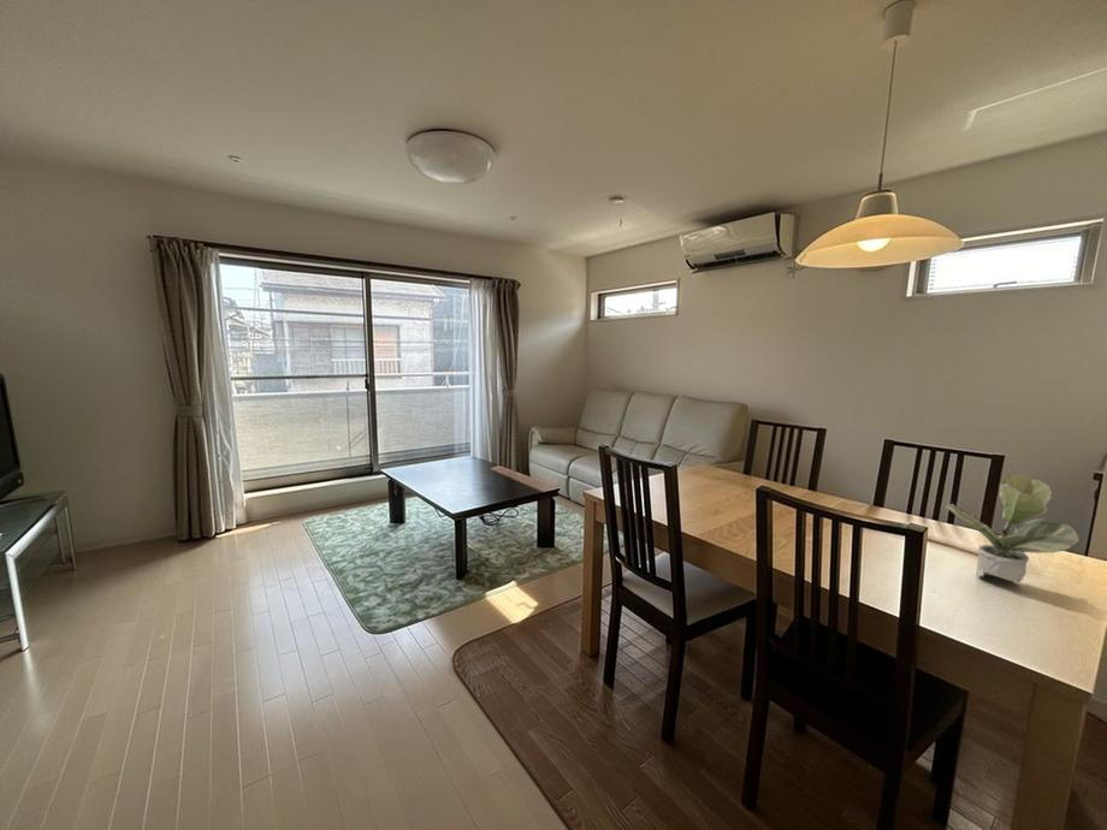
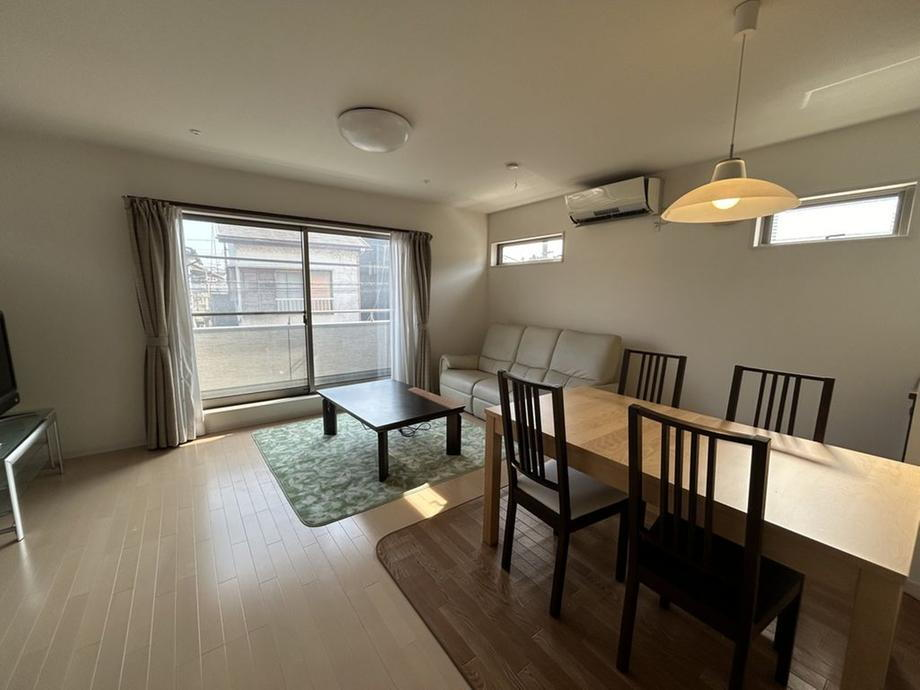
- potted plant [943,473,1081,583]
